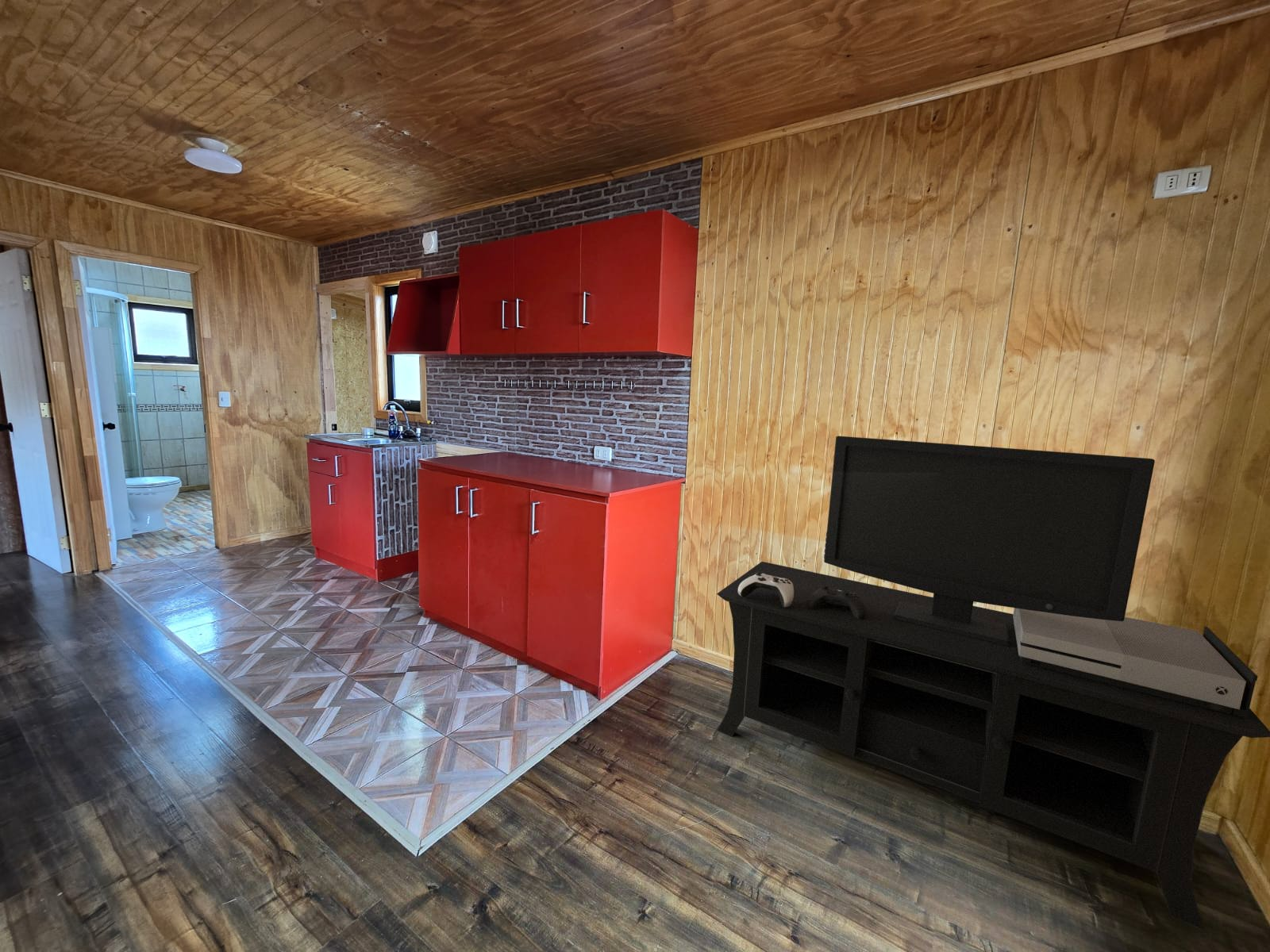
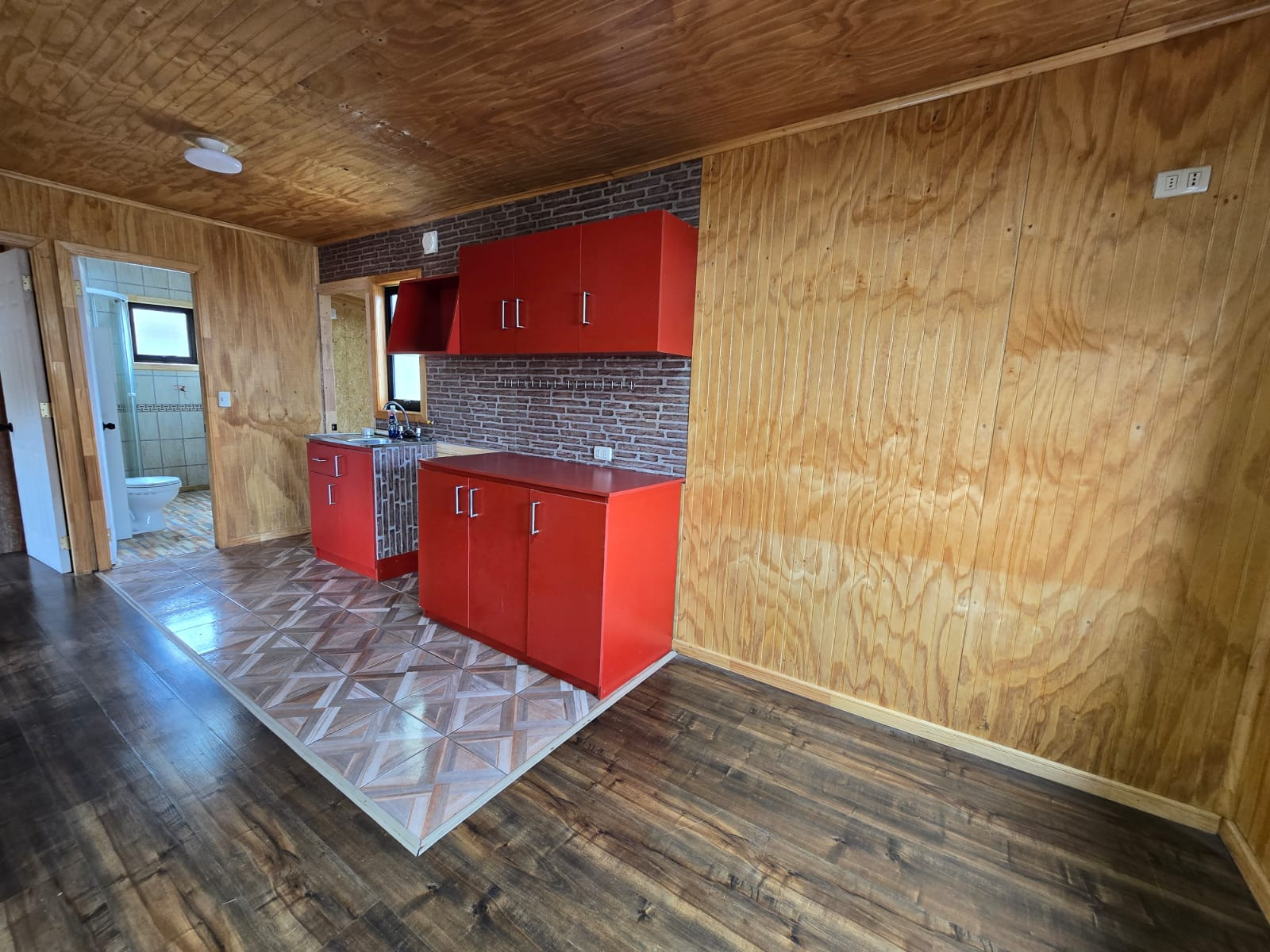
- media console [716,436,1270,931]
